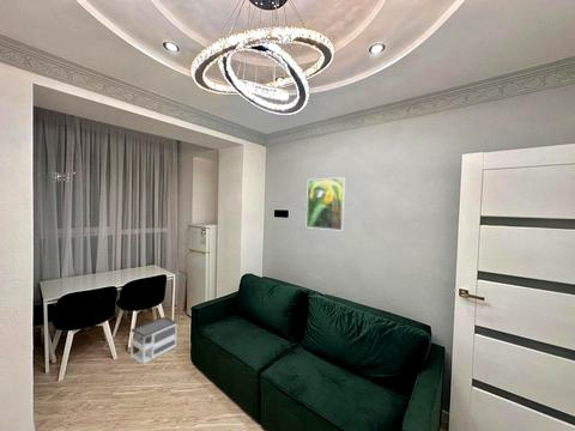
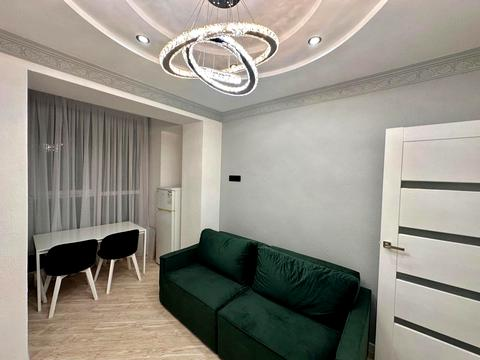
- architectural model [129,316,178,365]
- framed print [305,176,346,232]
